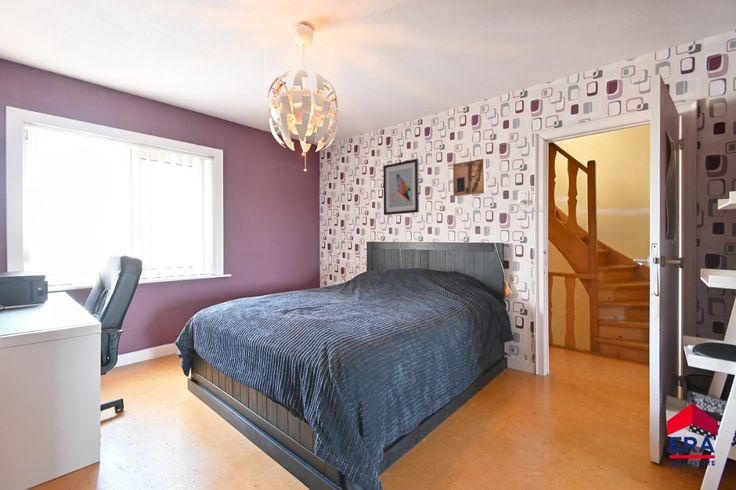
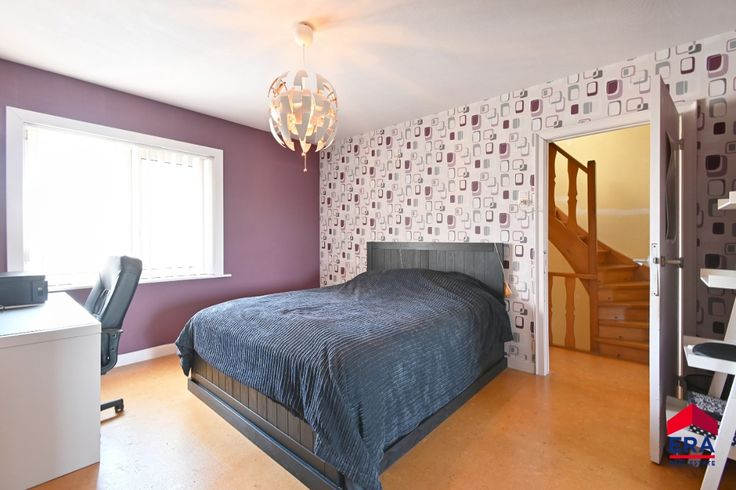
- wall art [452,158,487,197]
- wall art [382,158,420,216]
